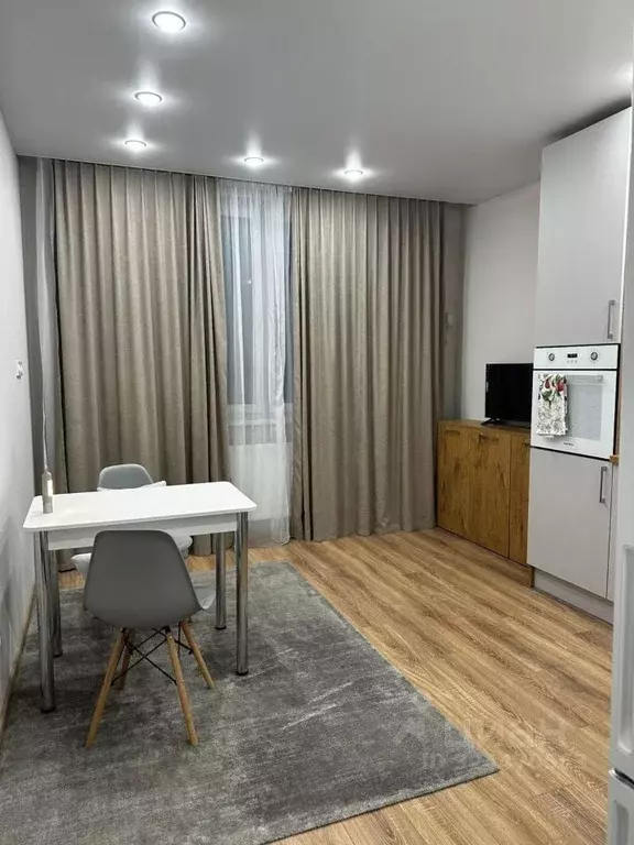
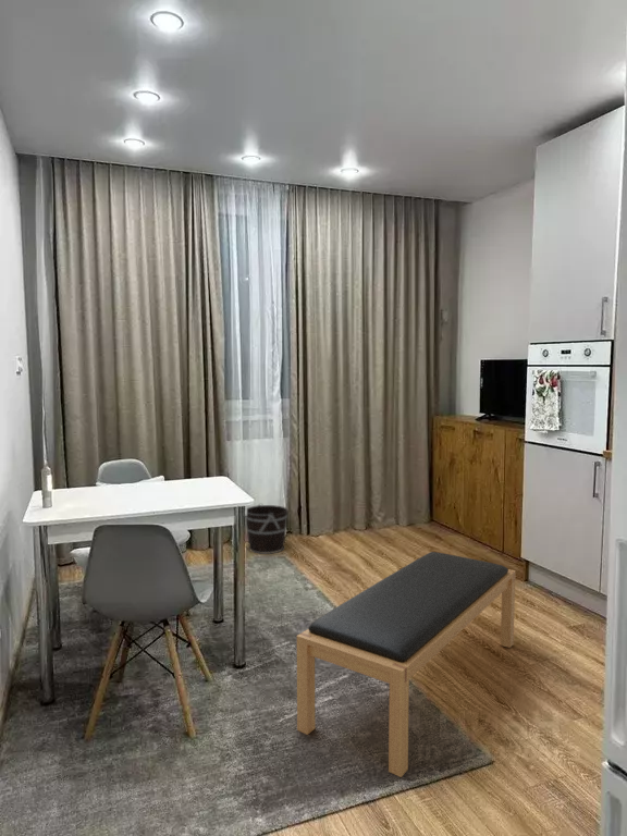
+ bench [296,551,517,778]
+ bucket [245,502,288,555]
